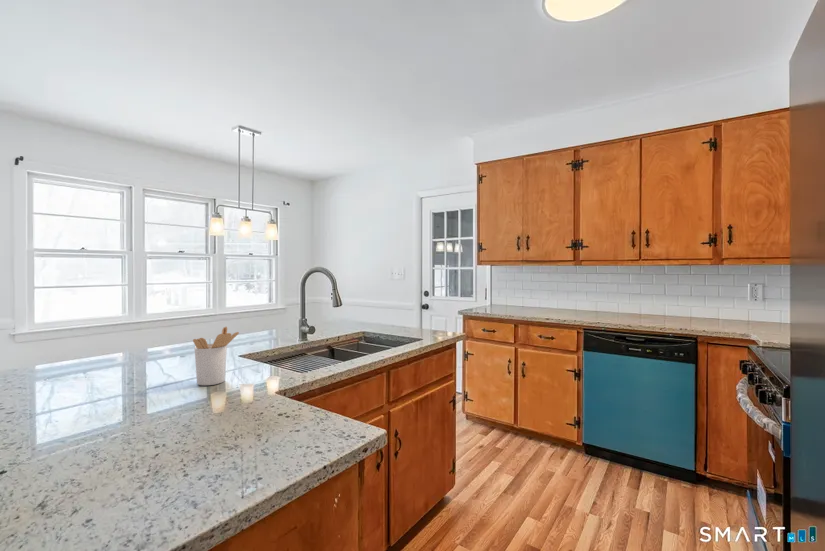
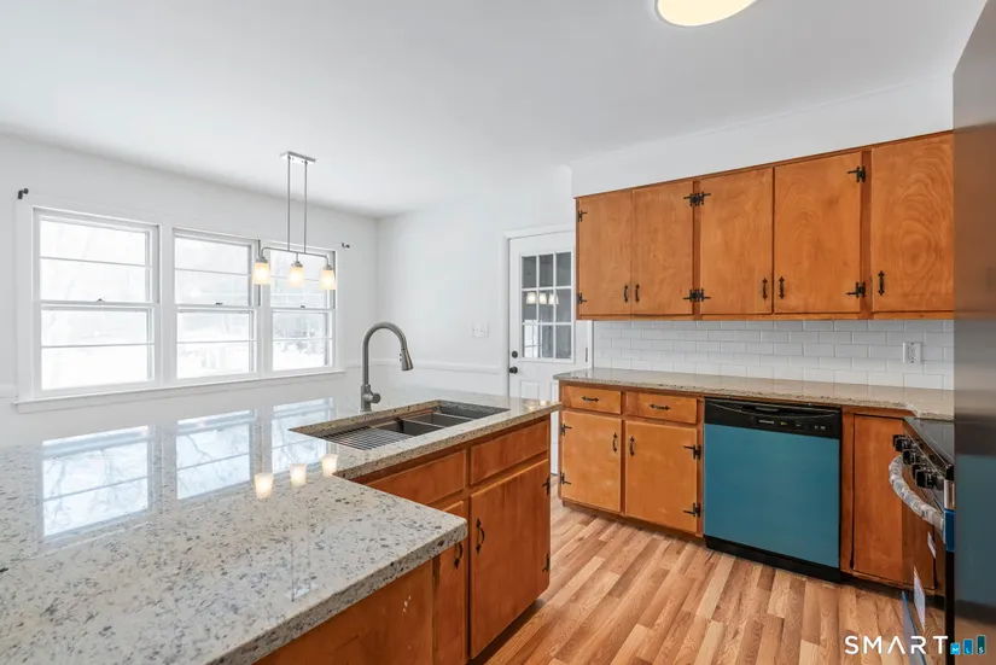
- utensil holder [192,326,240,386]
